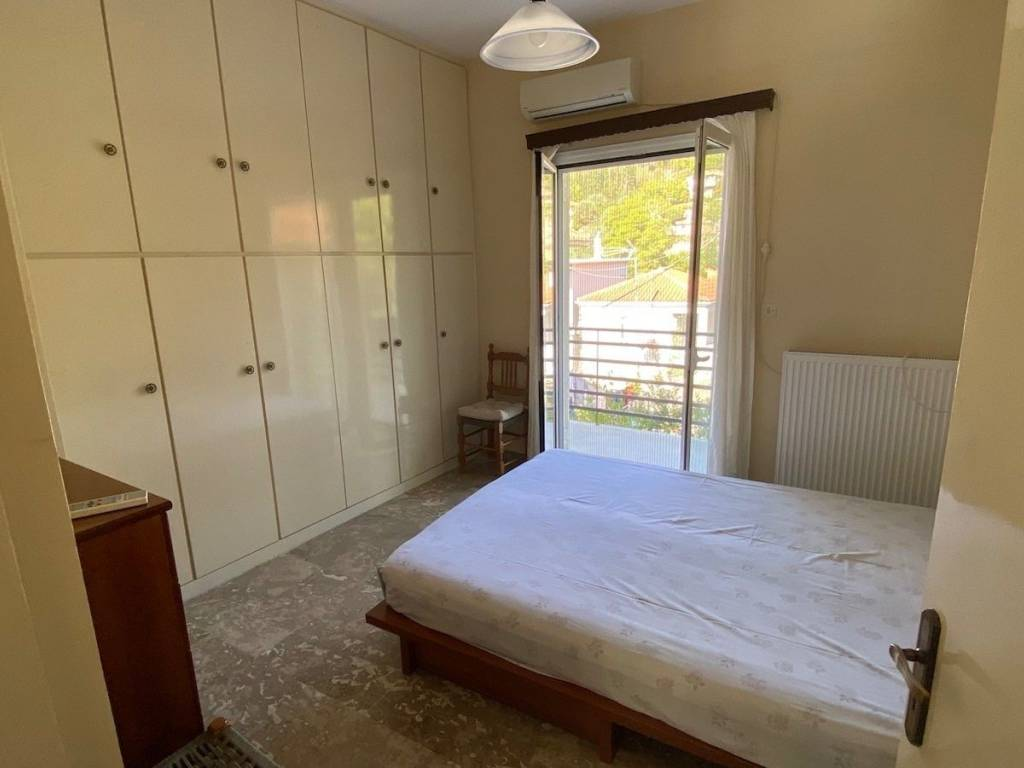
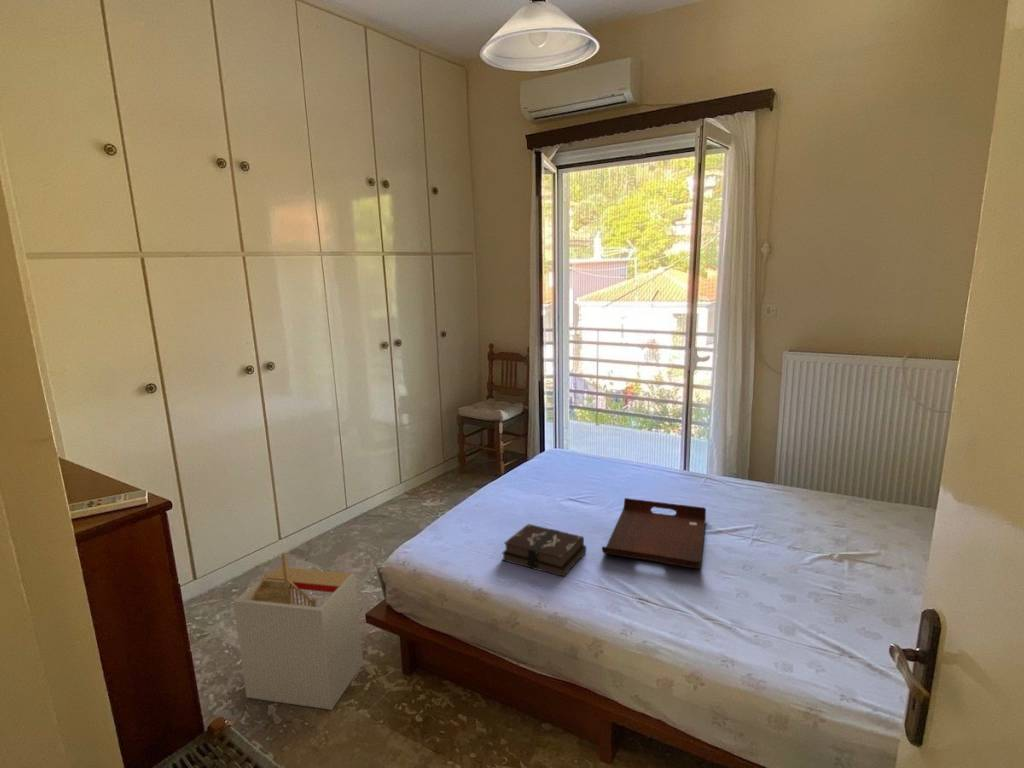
+ serving tray [601,497,707,570]
+ storage bin [232,552,364,711]
+ hardback book [501,523,587,578]
